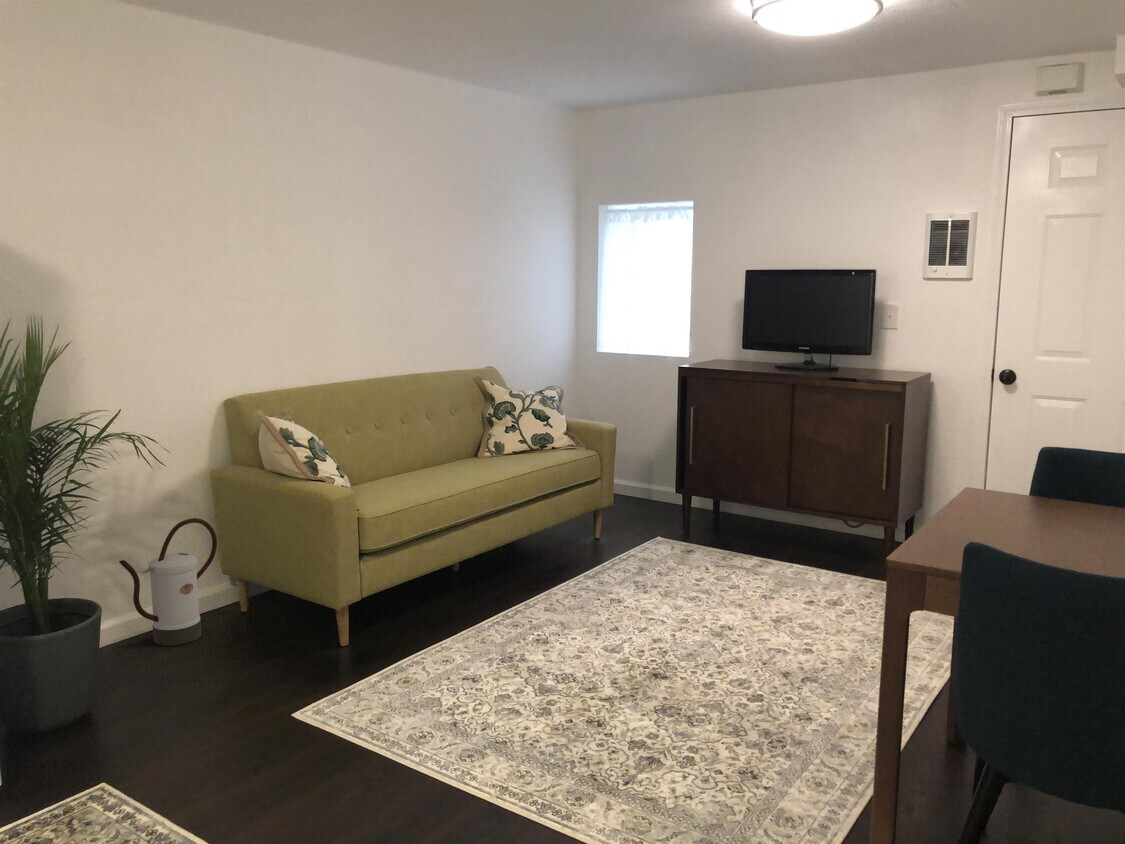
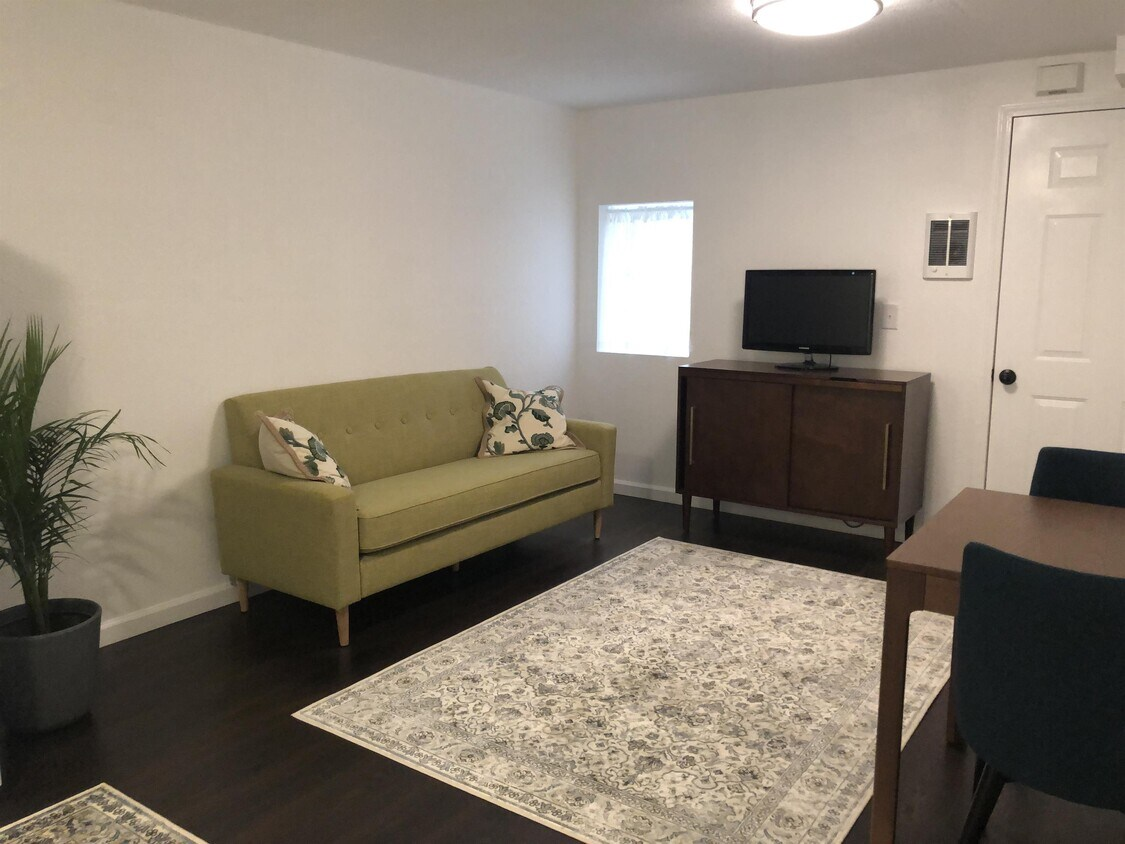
- watering can [118,517,218,647]
